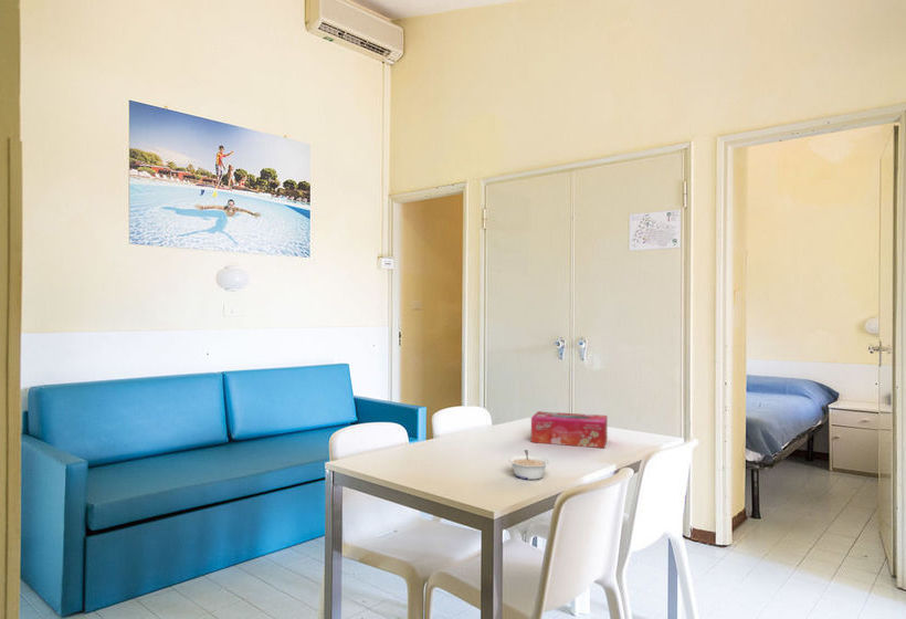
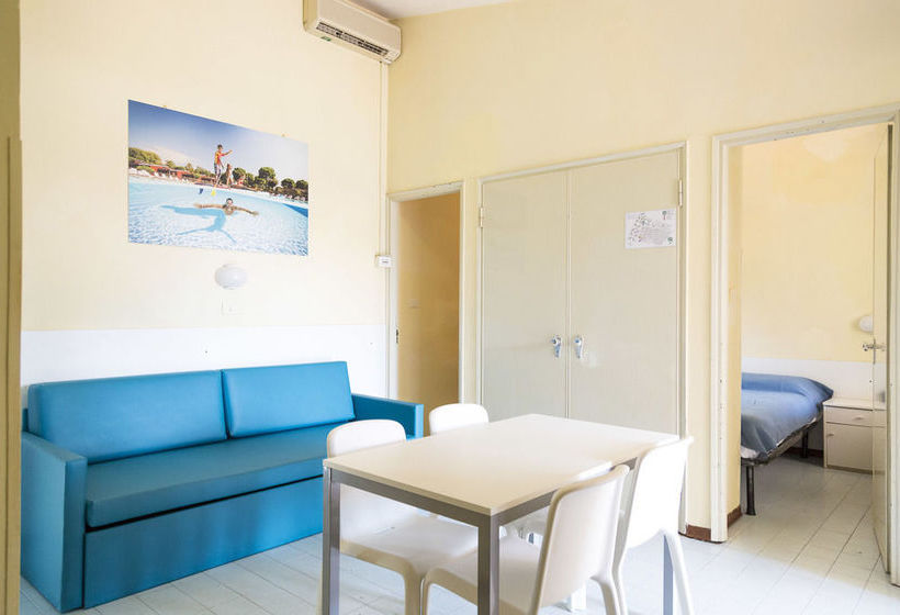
- tissue box [530,410,608,449]
- legume [507,449,550,481]
